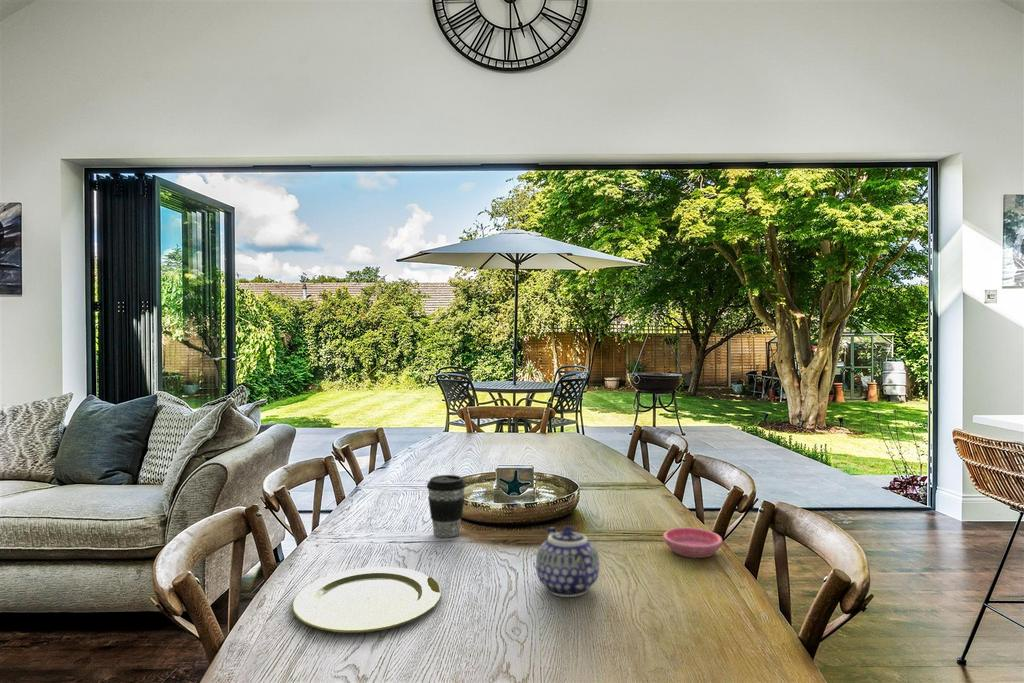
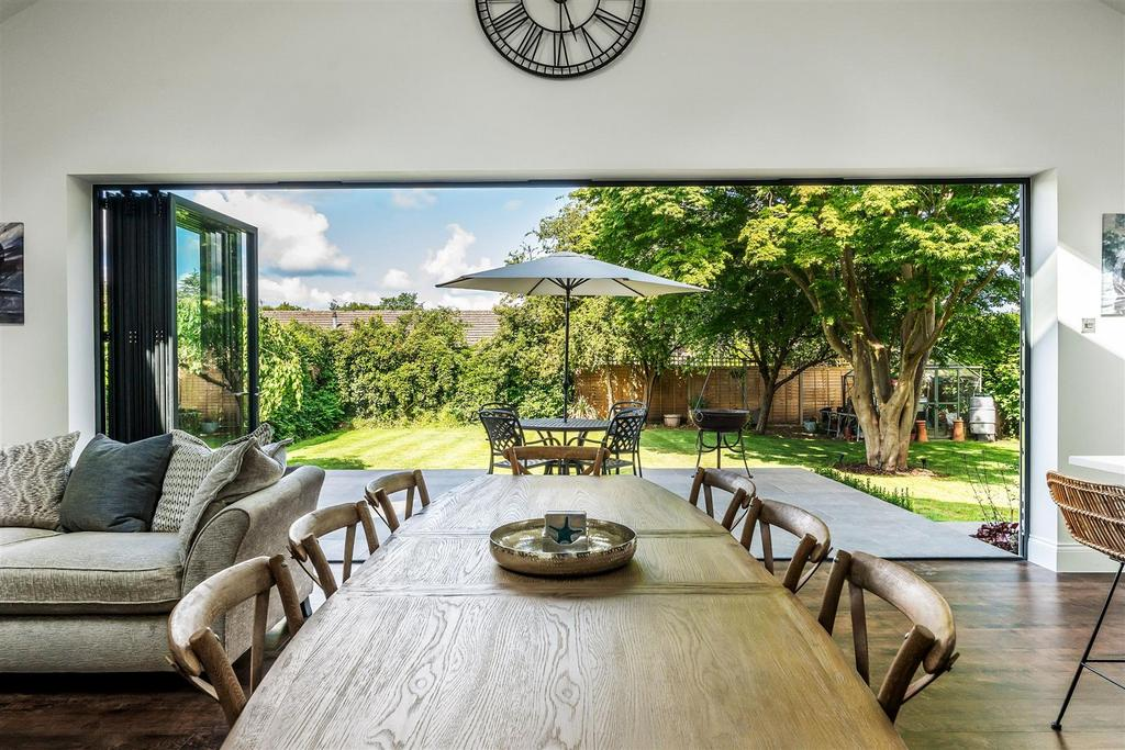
- coffee cup [426,474,467,538]
- saucer [662,526,723,559]
- plate [291,566,442,634]
- teapot [535,525,600,598]
